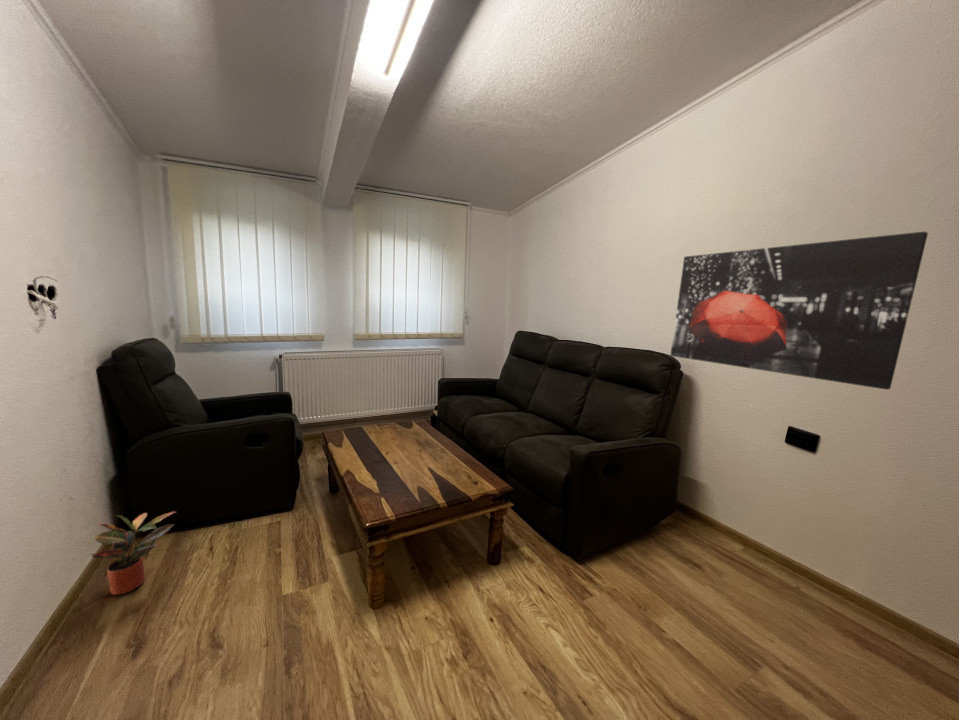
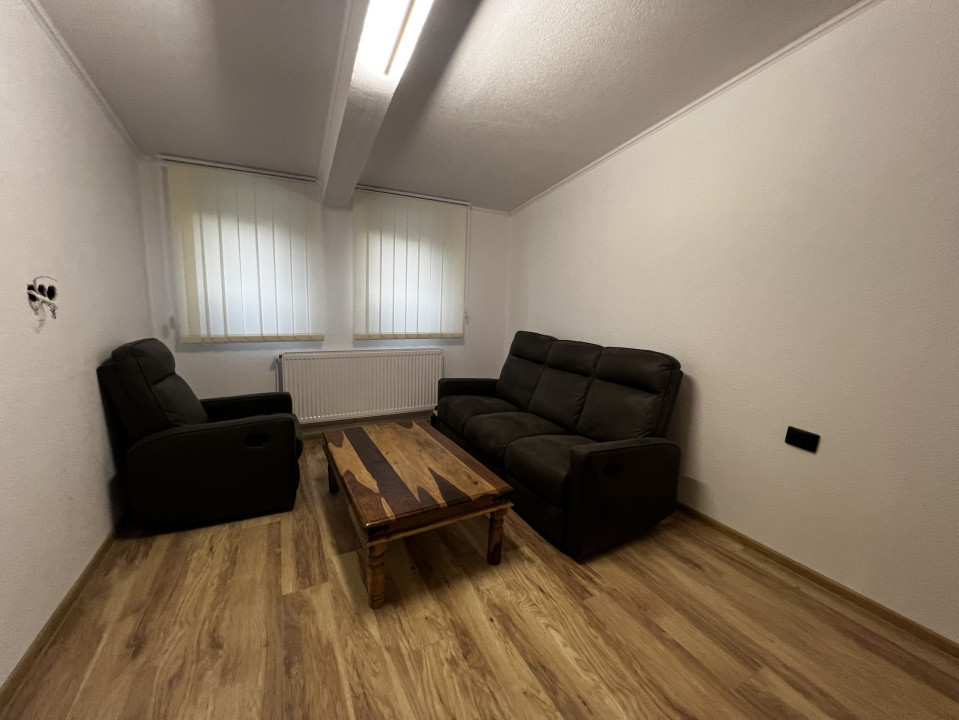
- wall art [669,230,929,391]
- potted plant [90,511,177,596]
